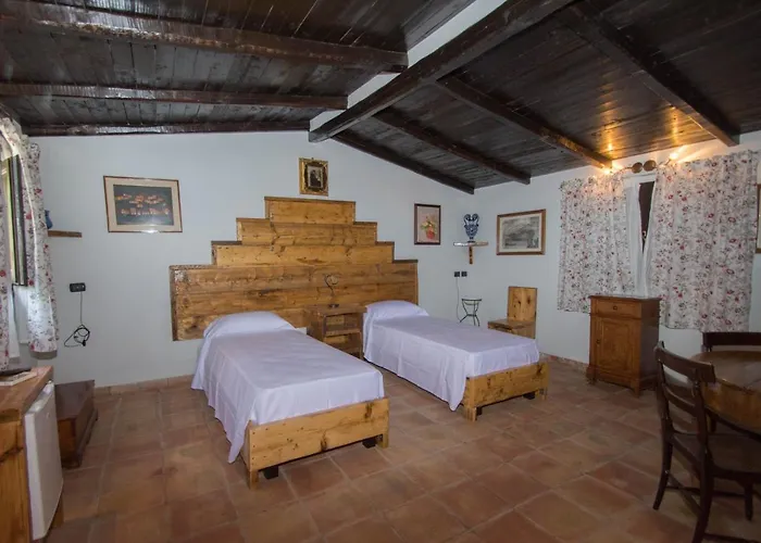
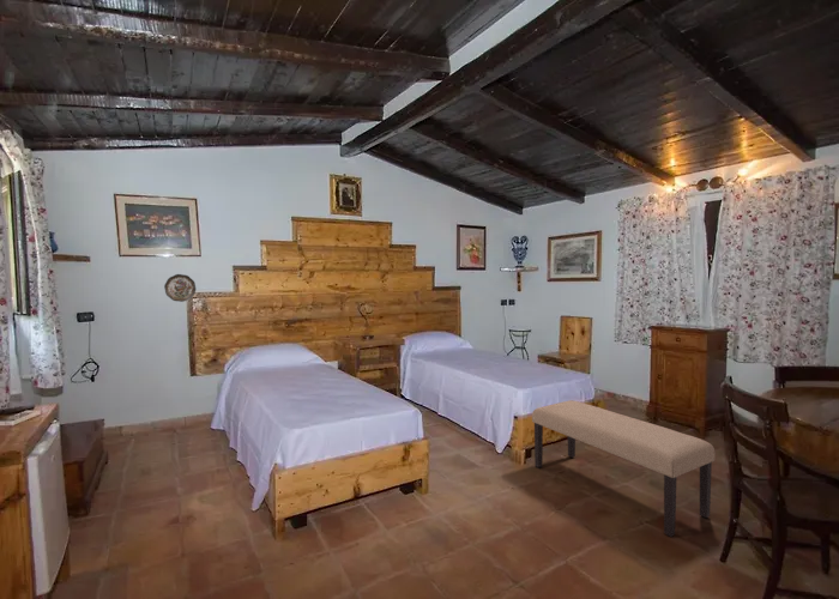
+ decorative plate [163,273,197,303]
+ bench [531,399,716,538]
